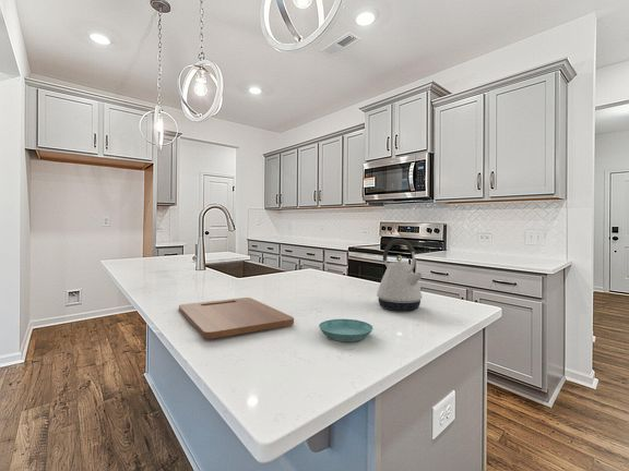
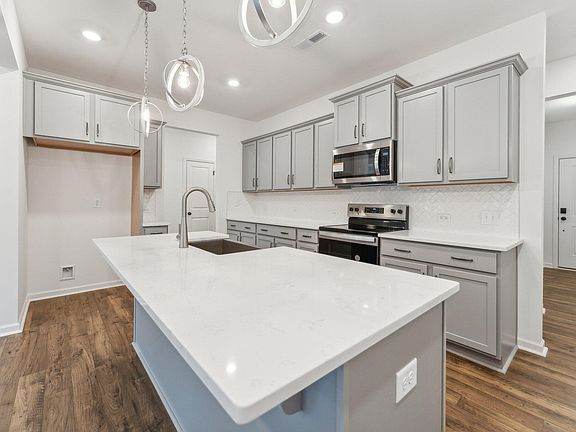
- cutting board [178,297,295,340]
- saucer [318,318,373,342]
- kettle [376,238,424,312]
